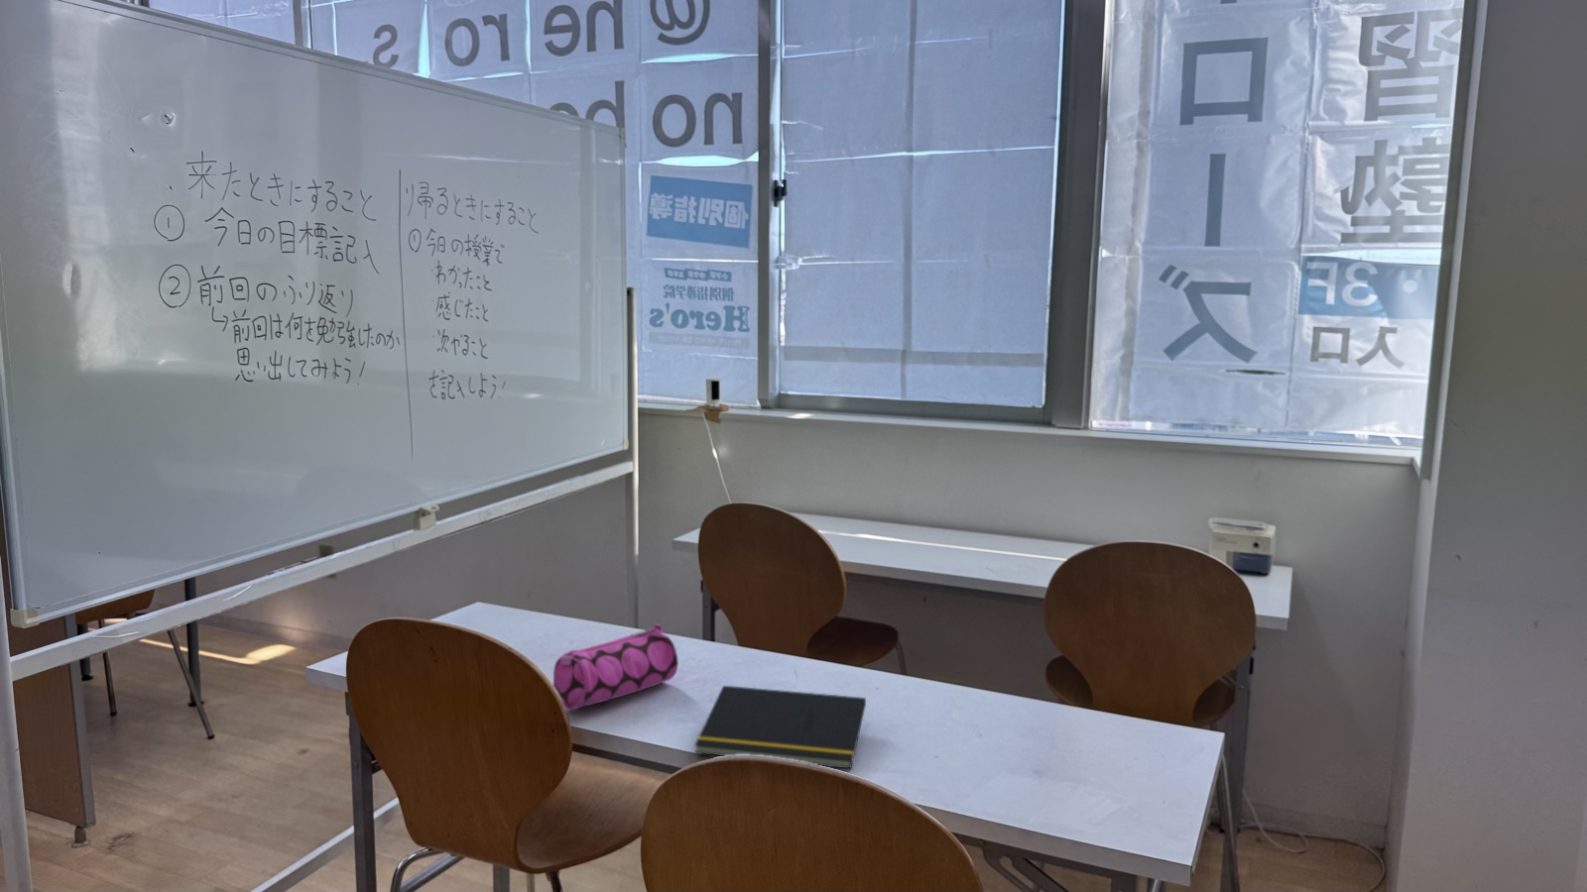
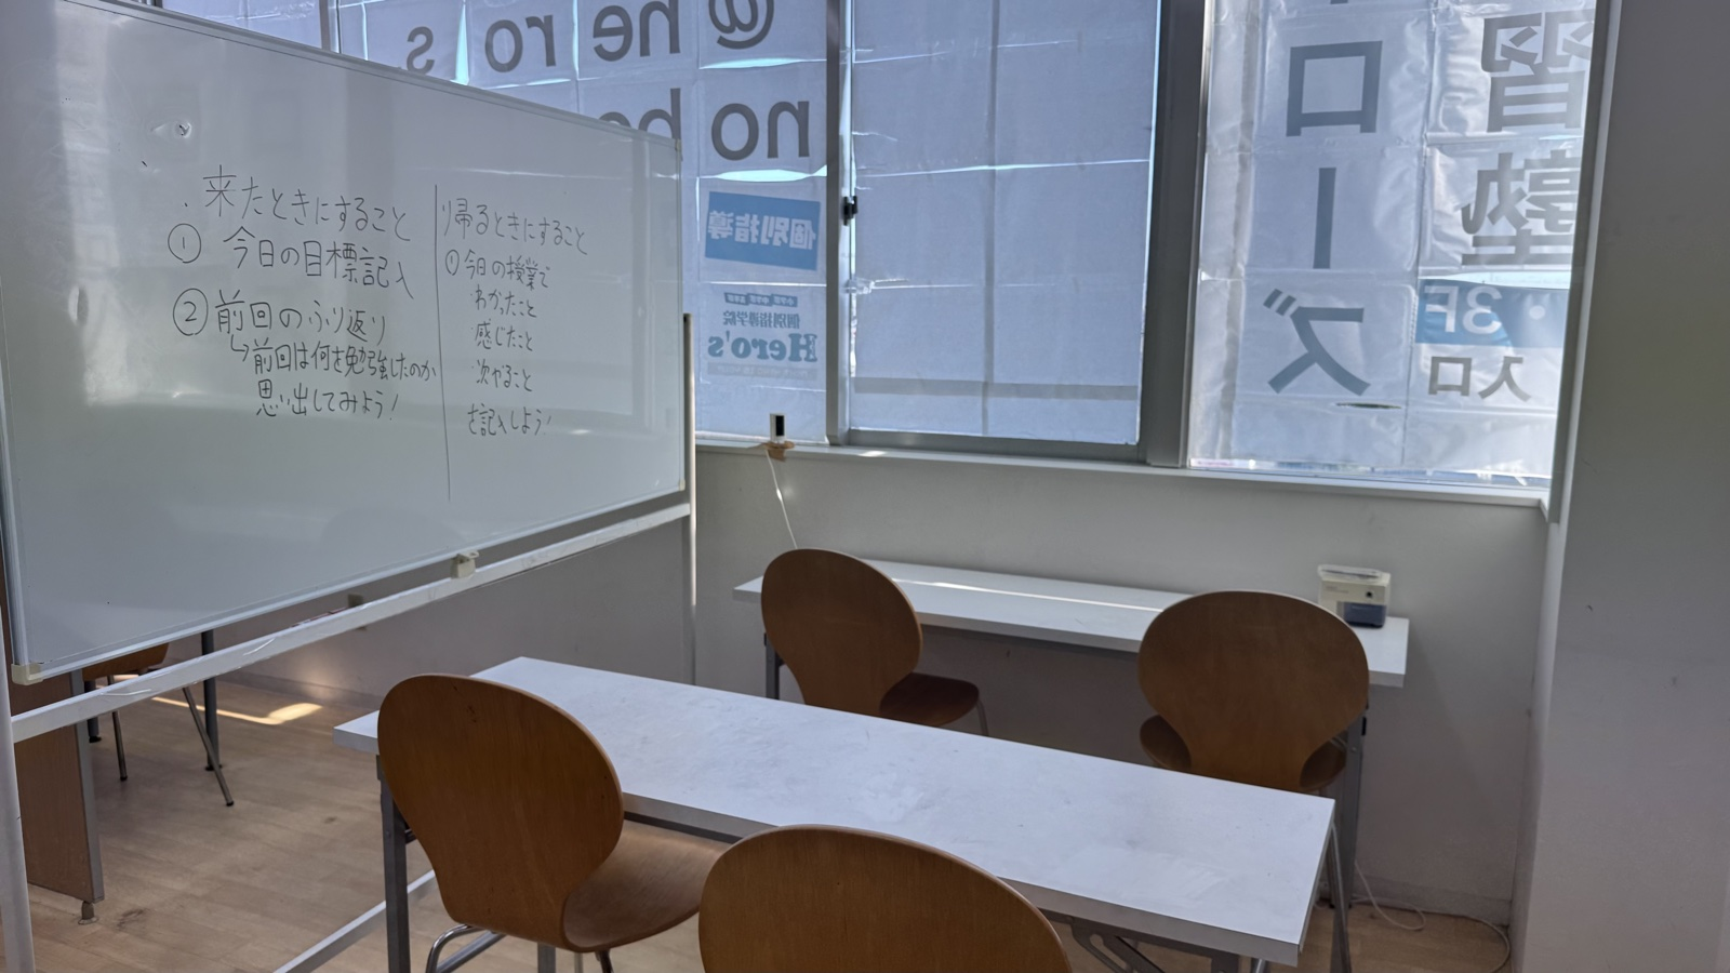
- notepad [693,685,867,770]
- pencil case [553,622,679,710]
